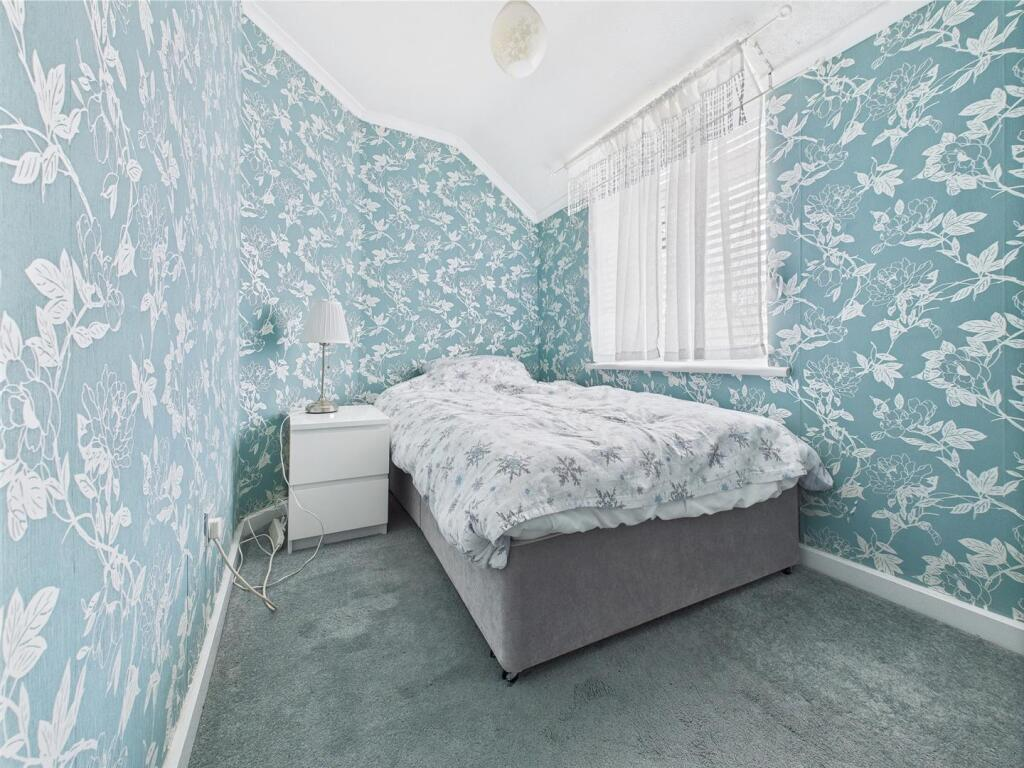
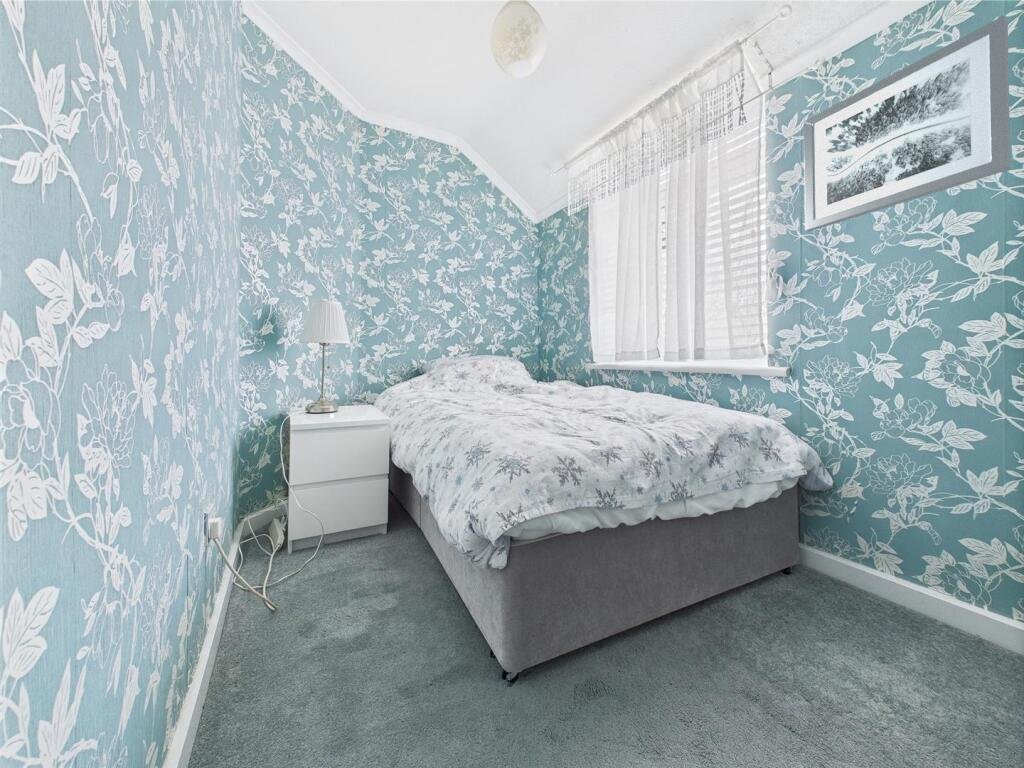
+ wall art [803,14,1011,232]
